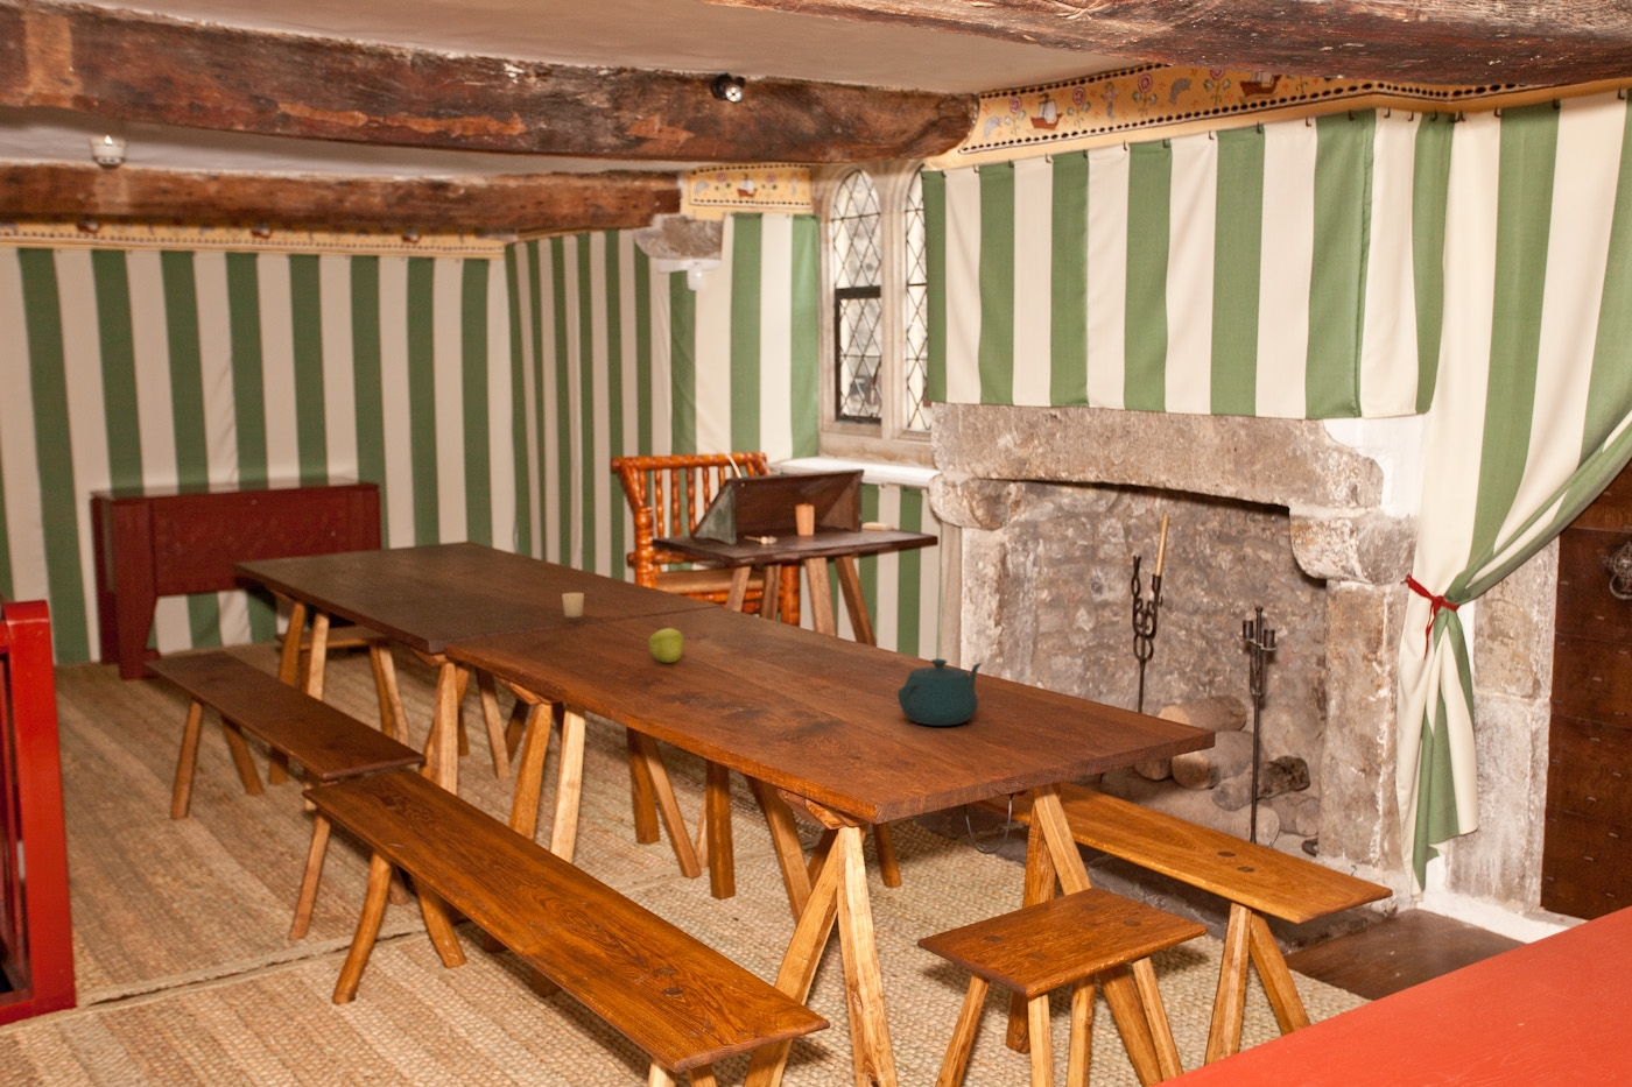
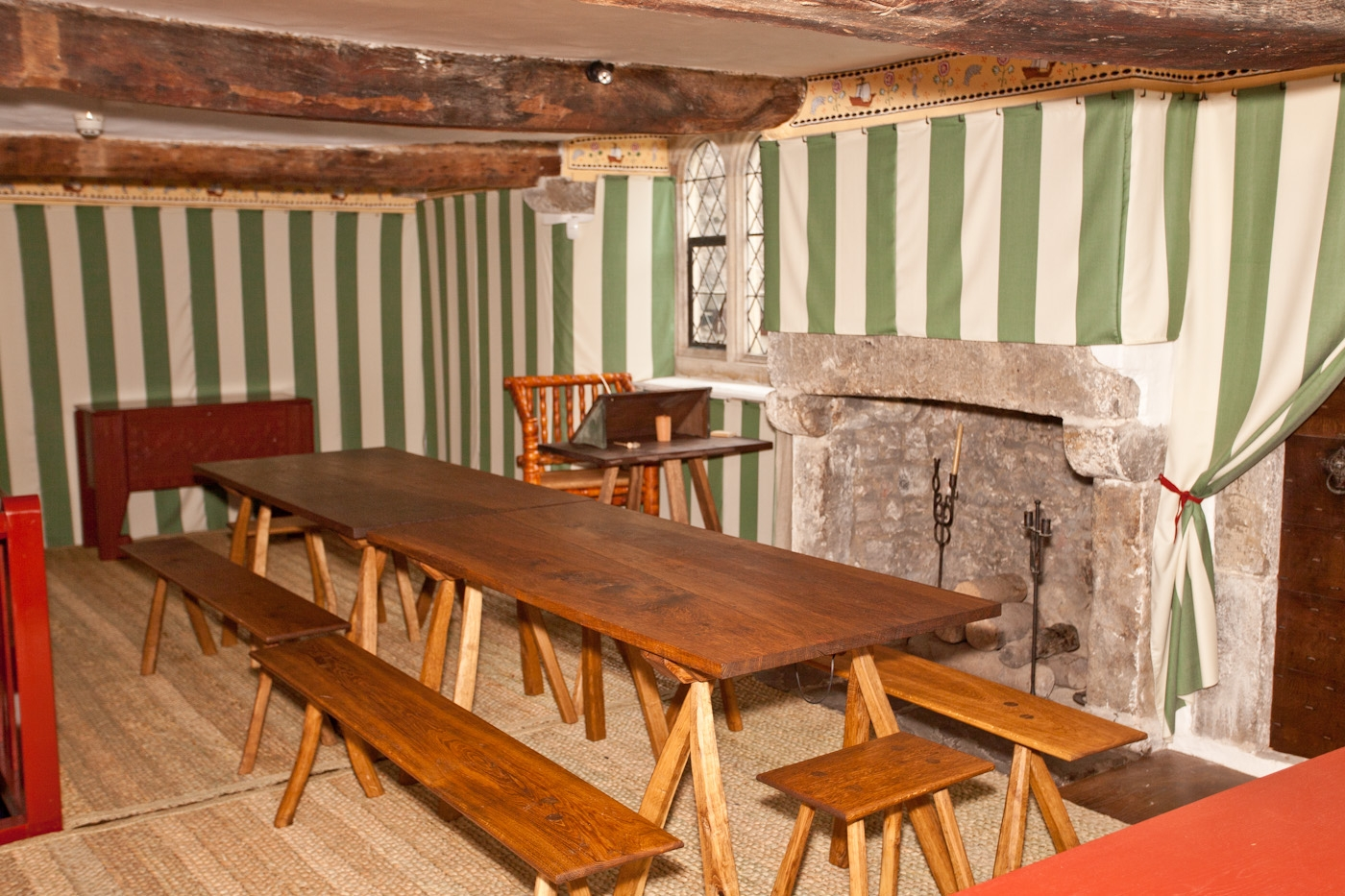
- teapot [897,659,983,727]
- apple [647,627,689,664]
- candle [561,592,585,619]
